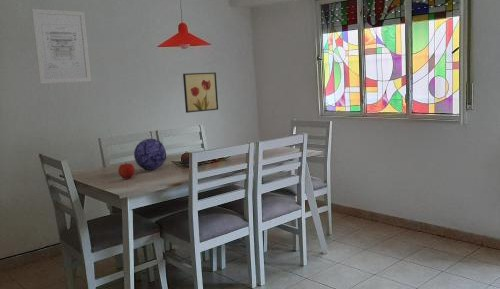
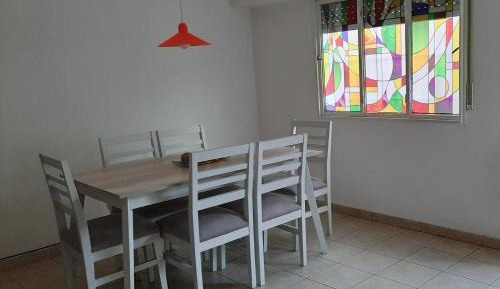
- wall art [31,8,92,85]
- fruit [117,161,136,180]
- wall art [182,72,219,114]
- decorative ball [133,138,167,171]
